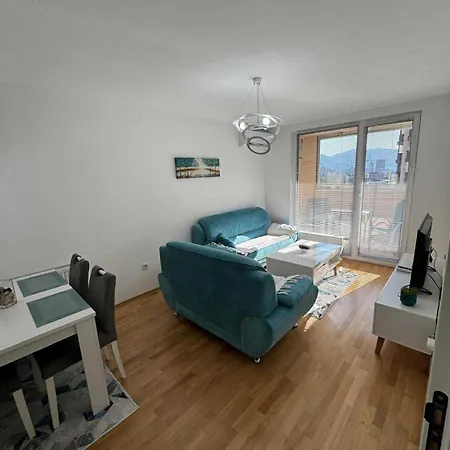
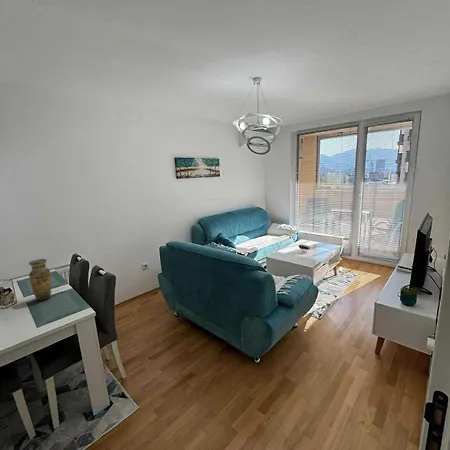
+ vase [28,258,52,302]
